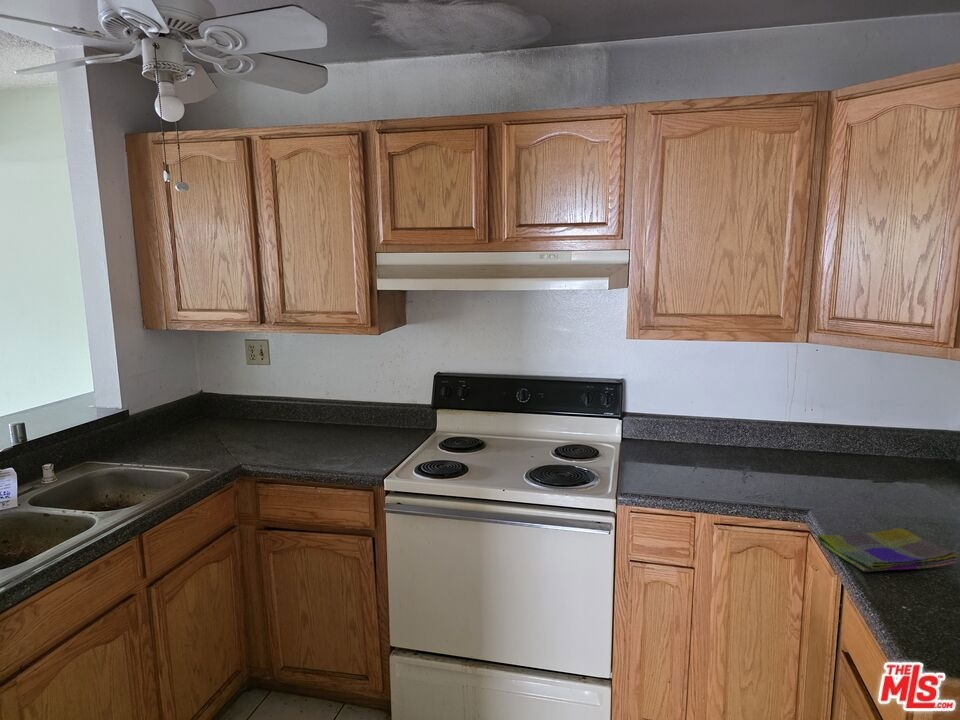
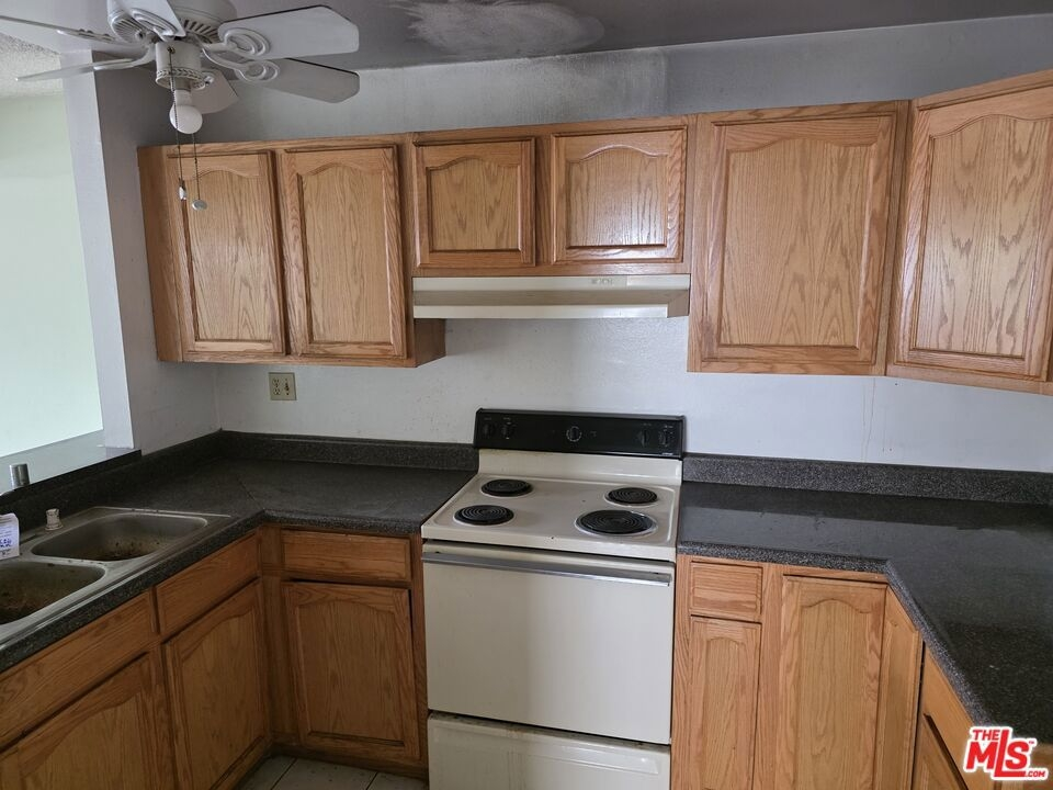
- dish towel [816,527,960,573]
